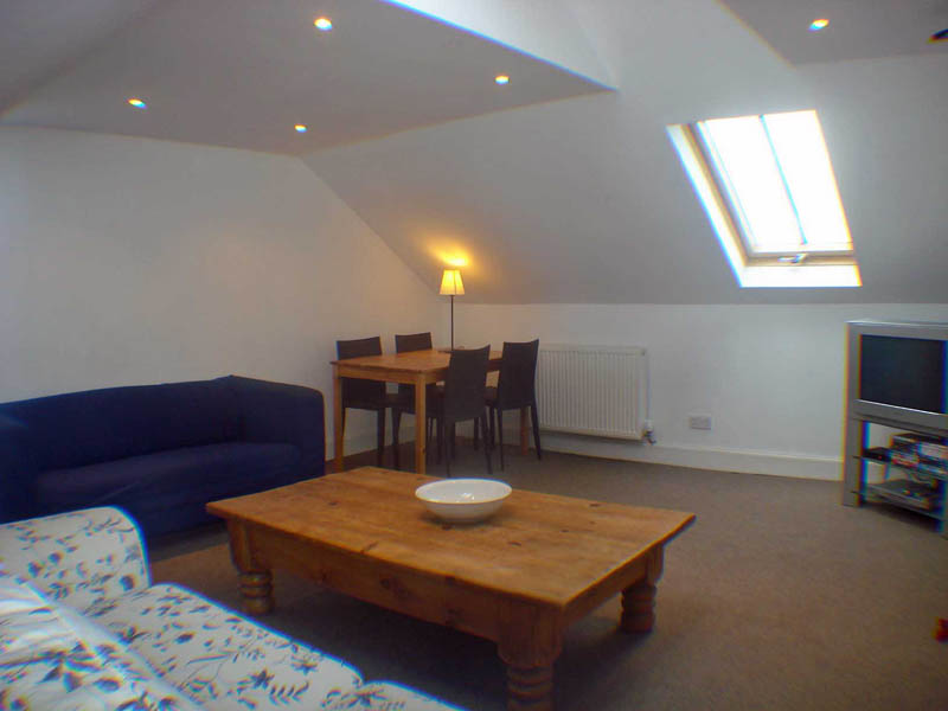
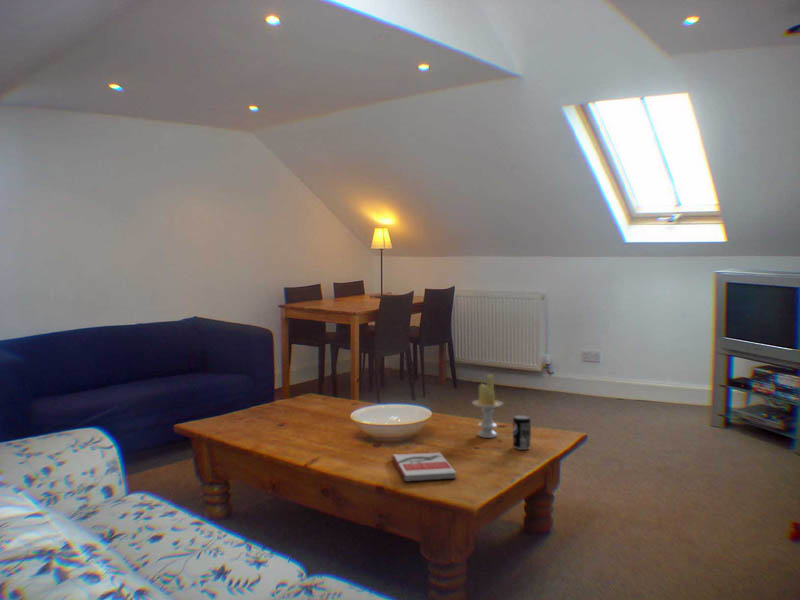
+ beverage can [512,414,532,451]
+ candle [471,373,504,439]
+ book [391,451,457,483]
